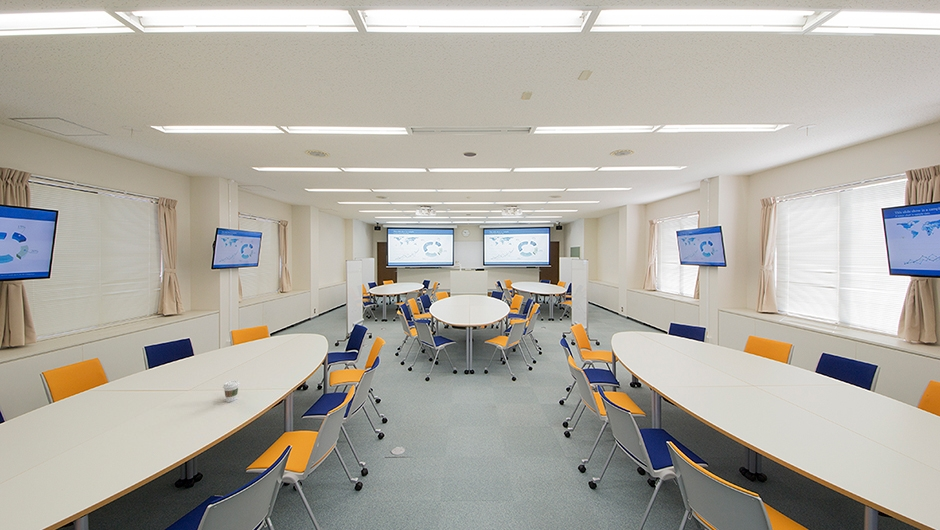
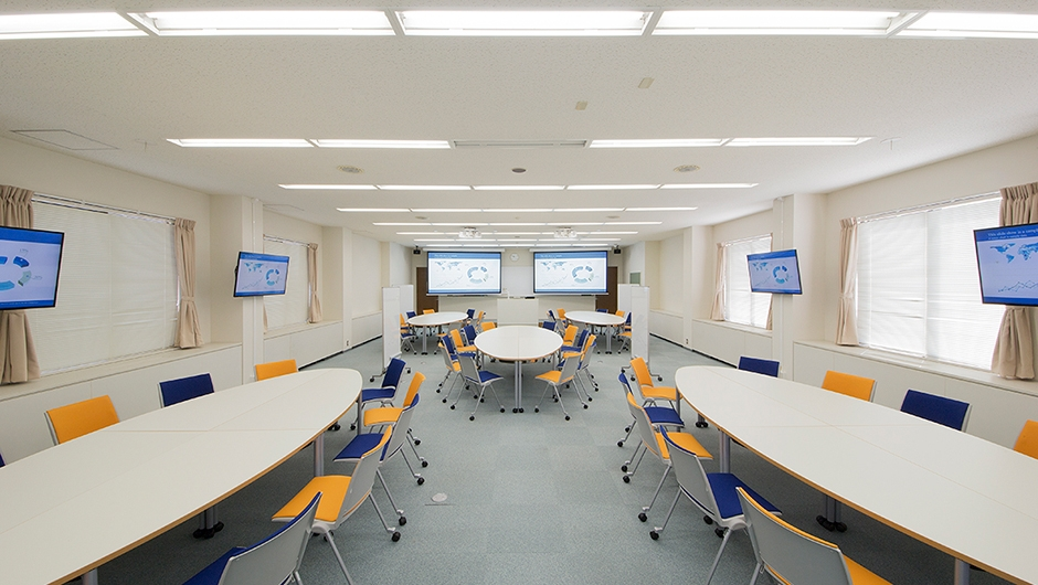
- coffee cup [222,380,240,403]
